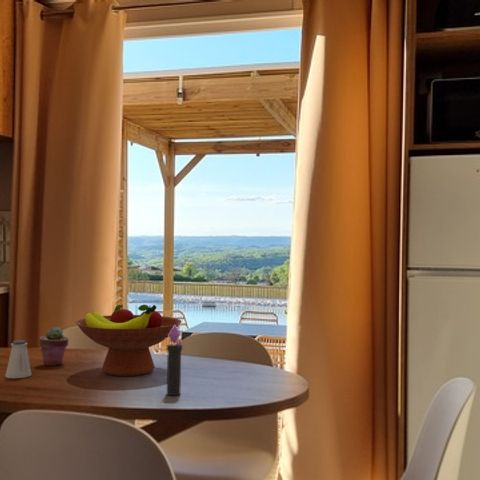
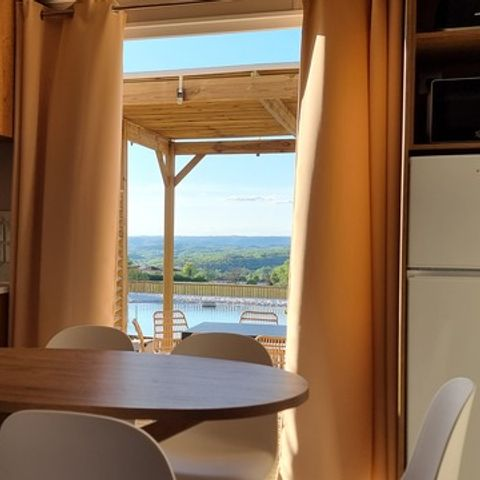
- candle [165,325,183,396]
- fruit bowl [75,304,183,377]
- saltshaker [4,339,32,379]
- potted succulent [38,326,70,367]
